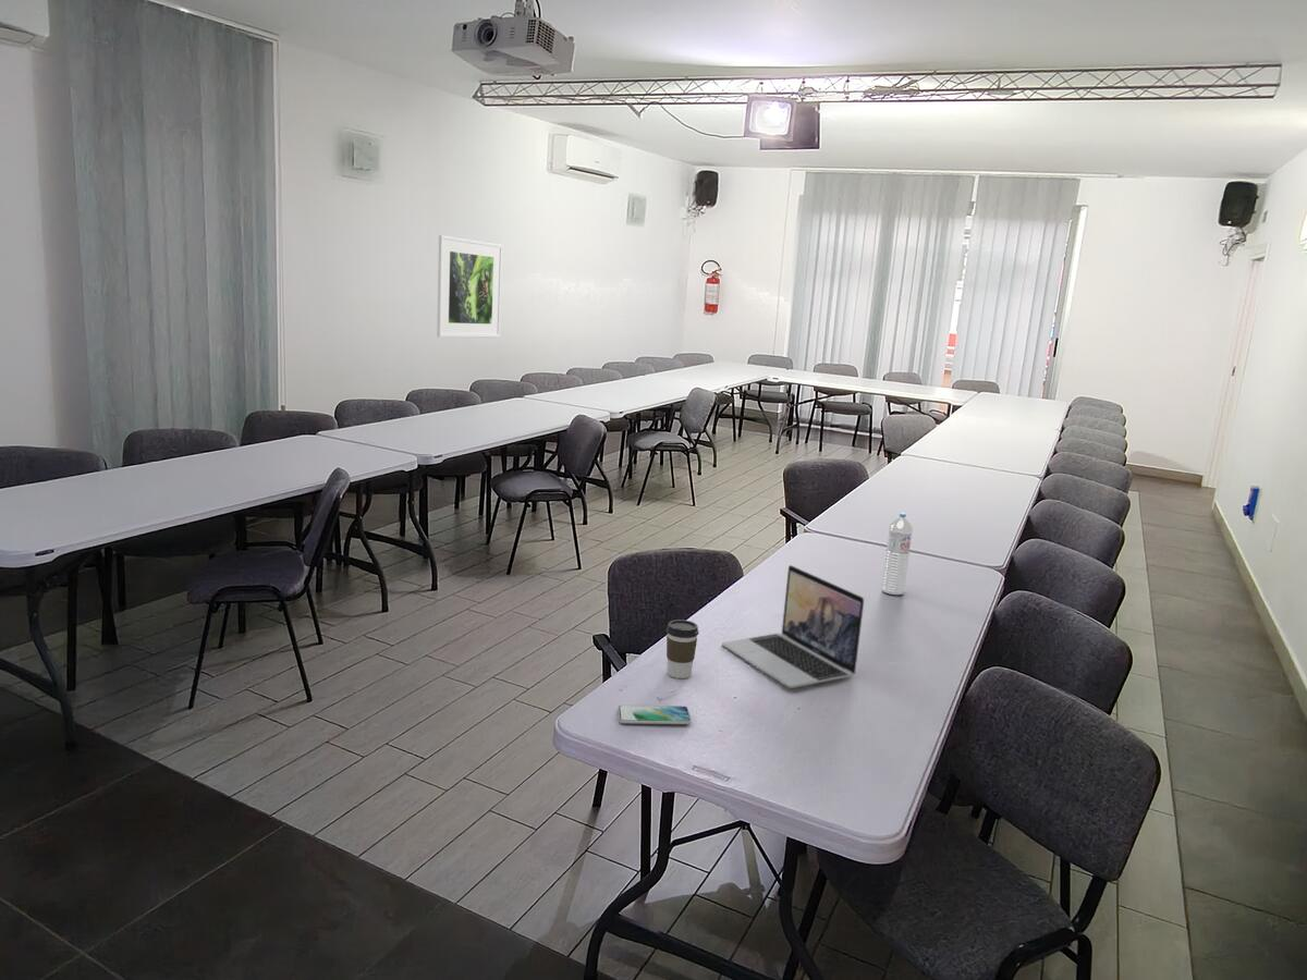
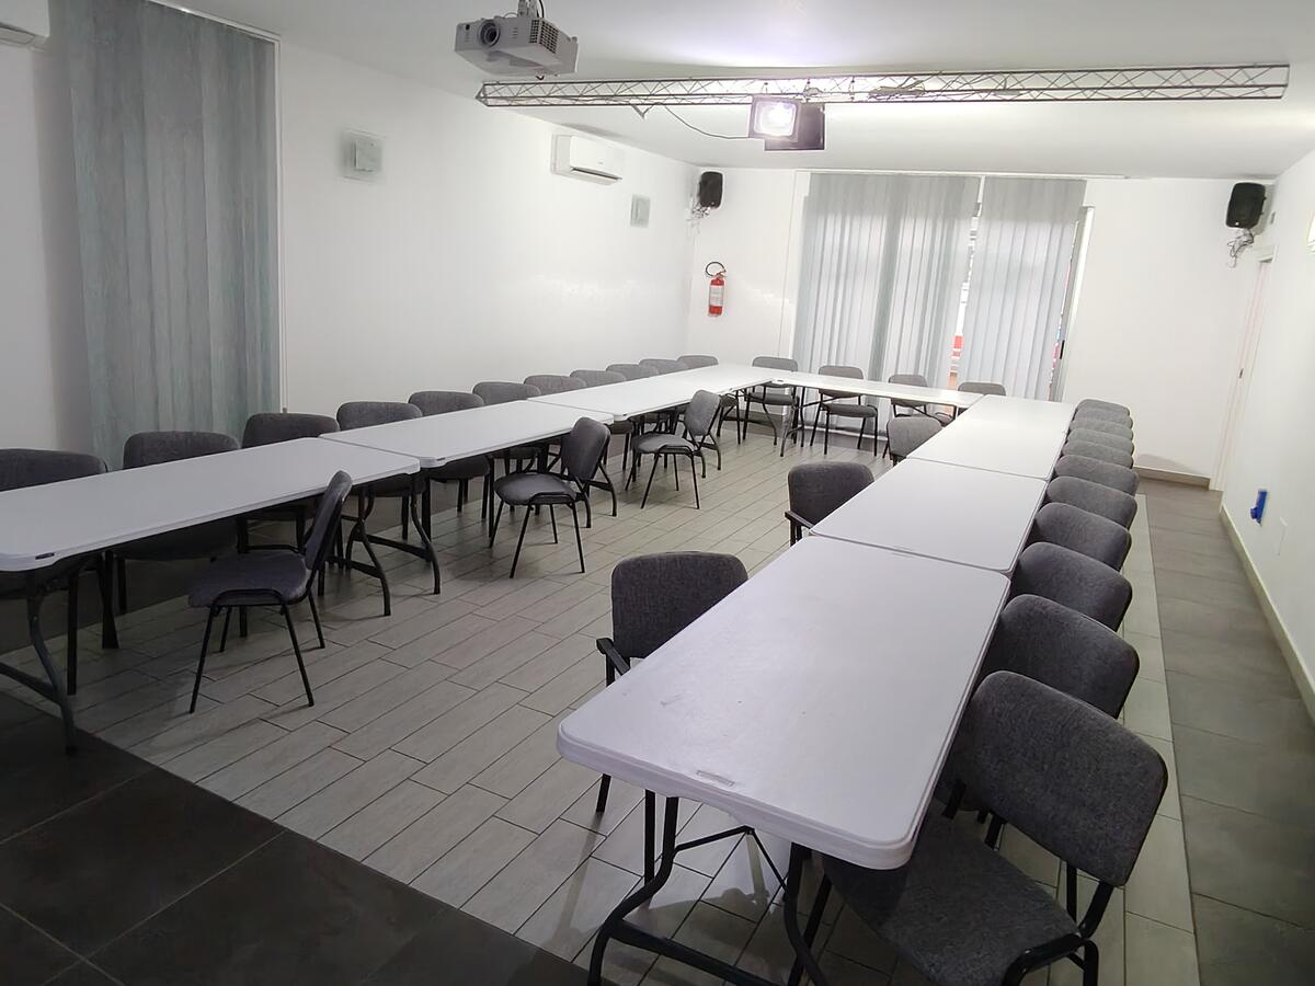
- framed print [436,234,504,339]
- coffee cup [665,618,700,679]
- water bottle [881,512,914,596]
- smartphone [618,705,692,725]
- laptop [721,564,865,689]
